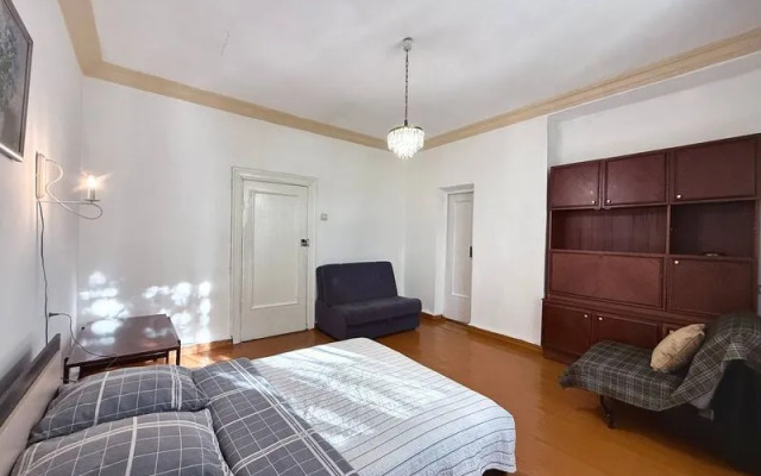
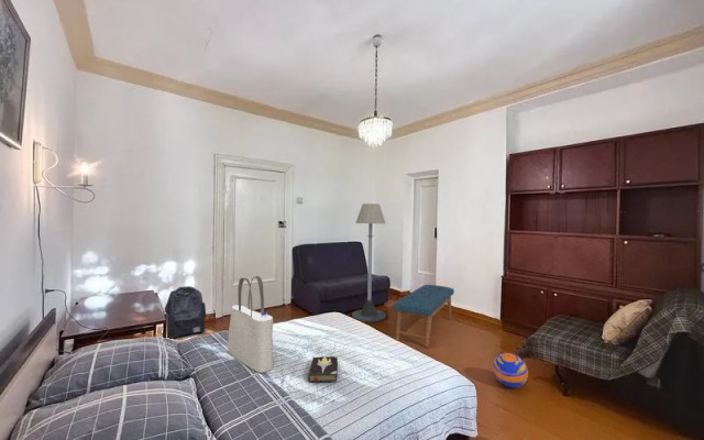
+ tote bag [227,275,274,374]
+ floor lamp [351,202,387,323]
+ hardback book [307,354,339,384]
+ ball [492,352,529,388]
+ bench [392,284,455,349]
+ backpack [163,285,207,340]
